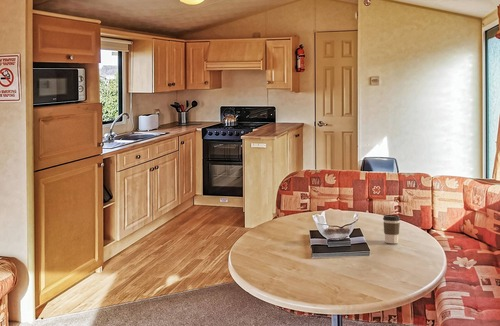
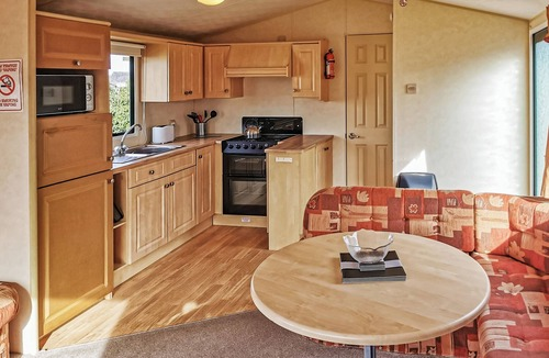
- coffee cup [382,214,401,244]
